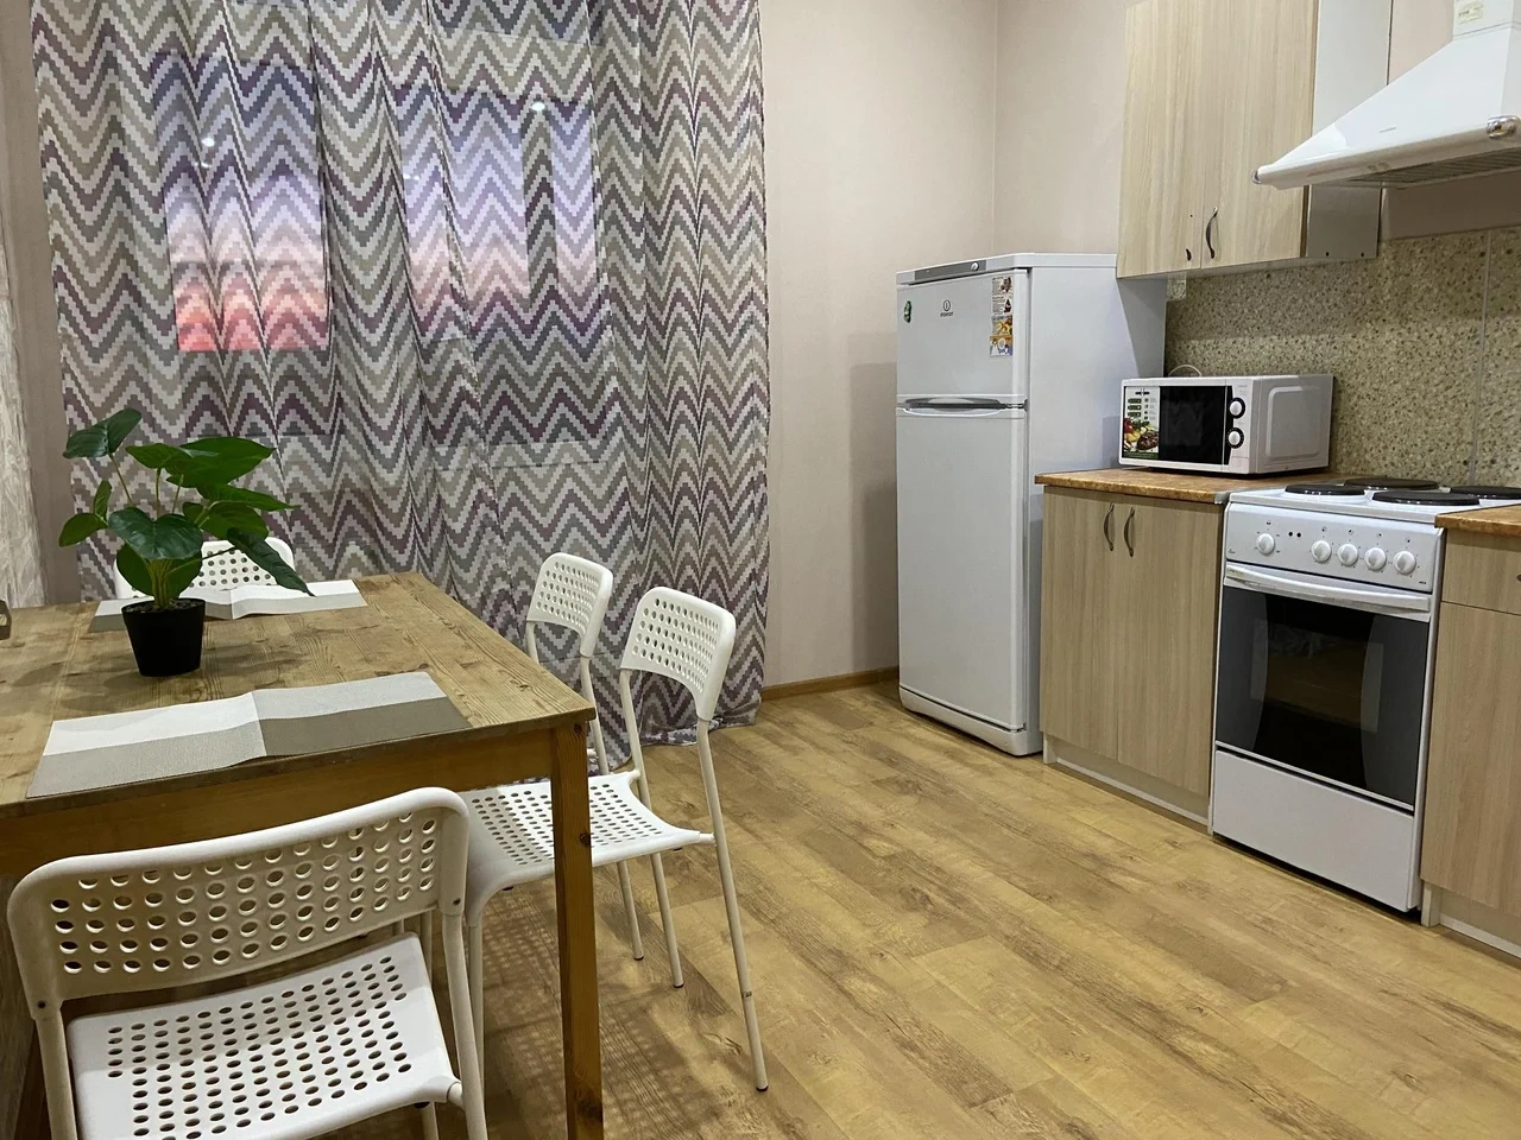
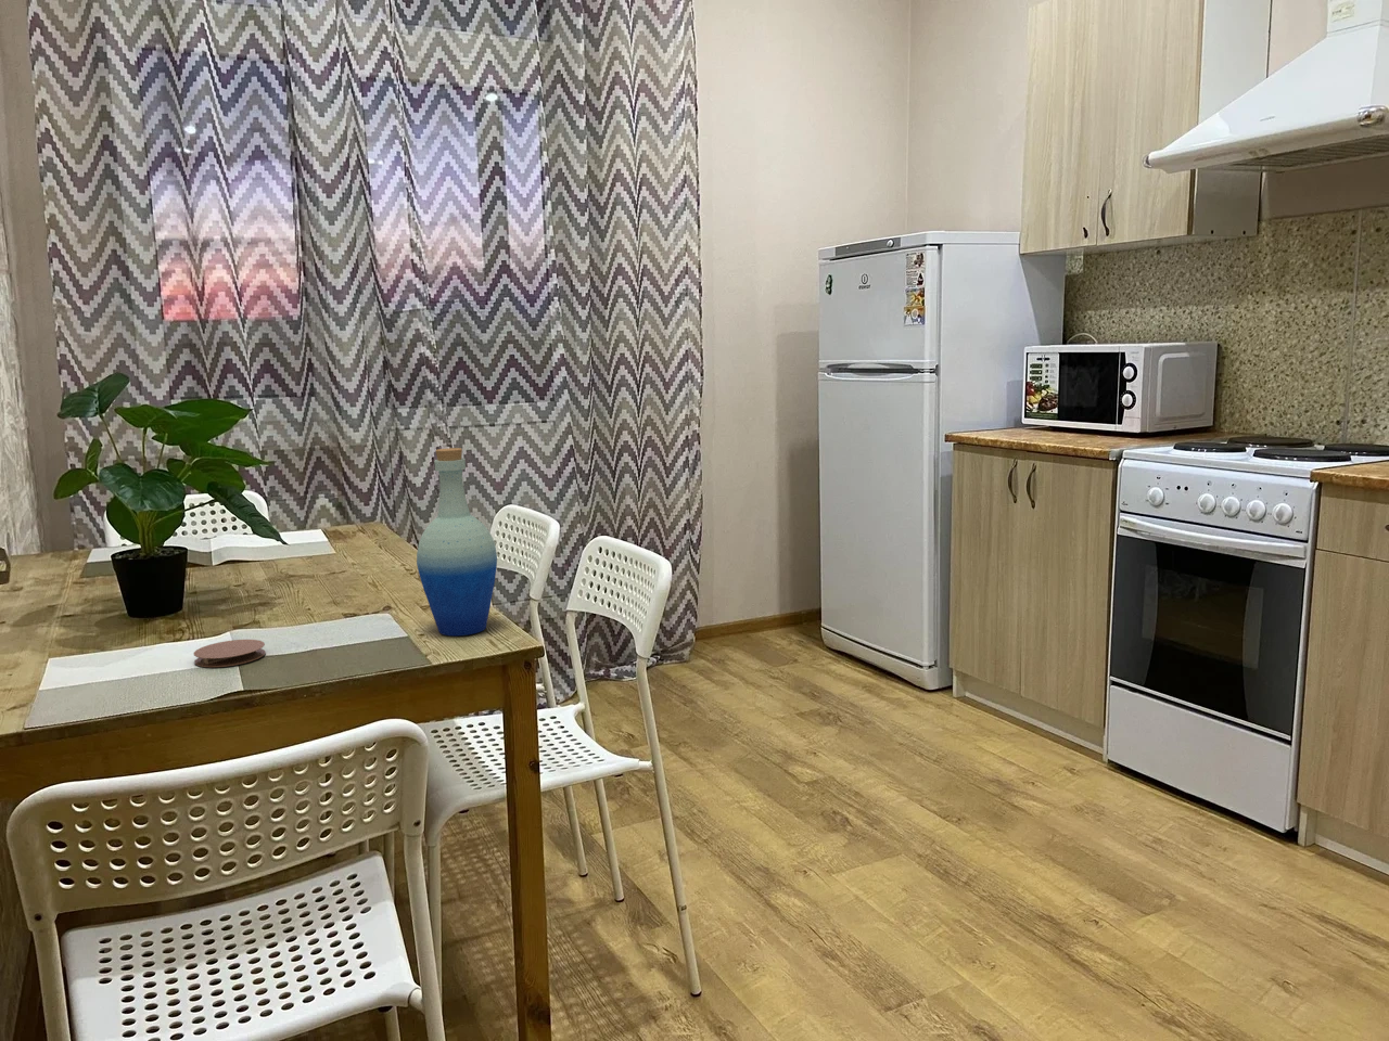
+ bottle [416,447,498,636]
+ coaster [194,639,267,668]
